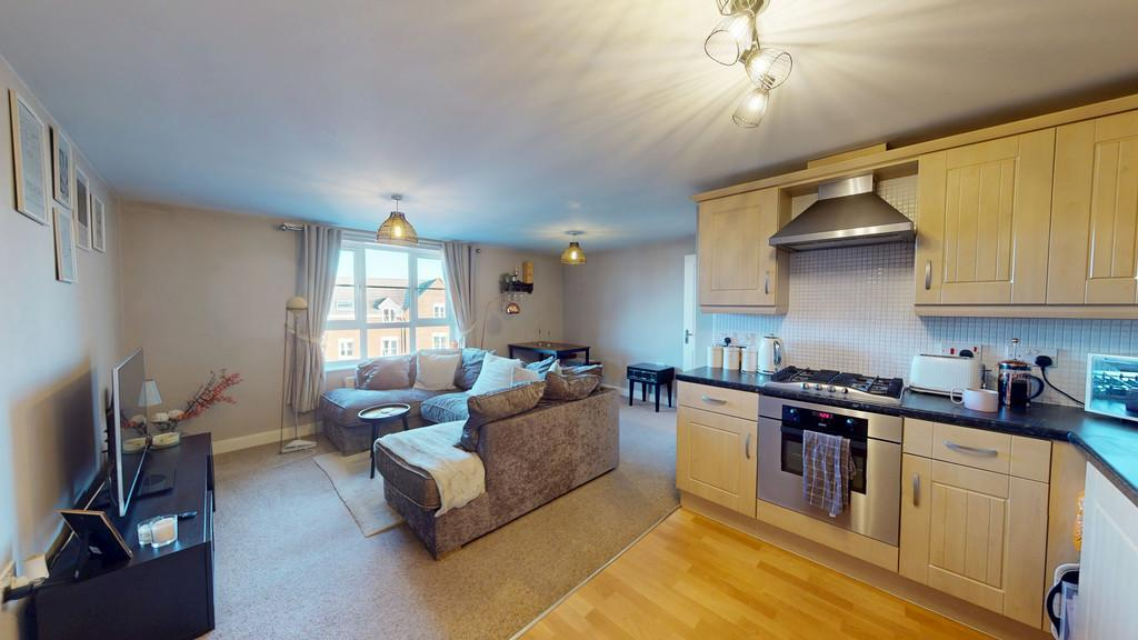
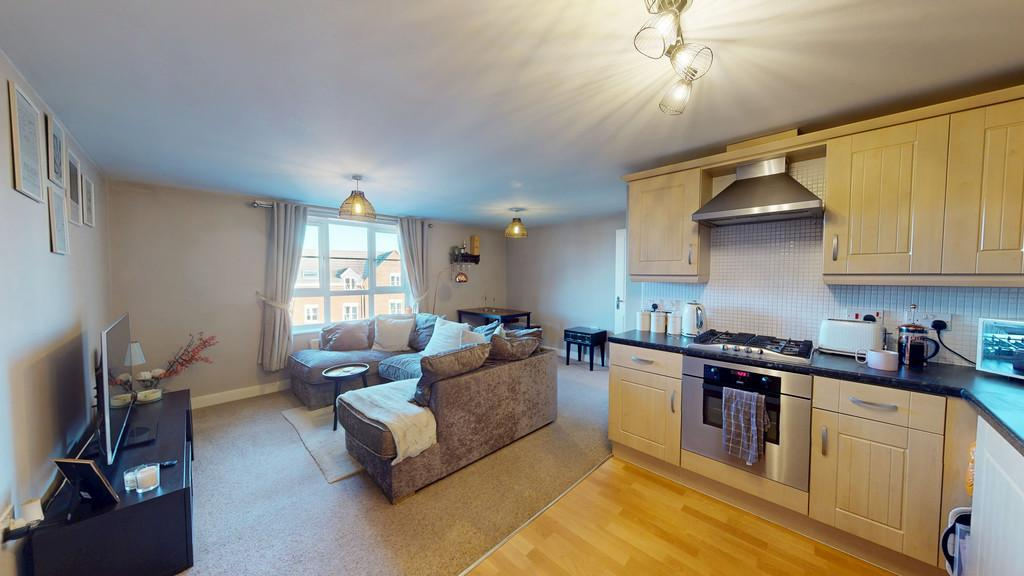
- floor lamp [273,296,319,468]
